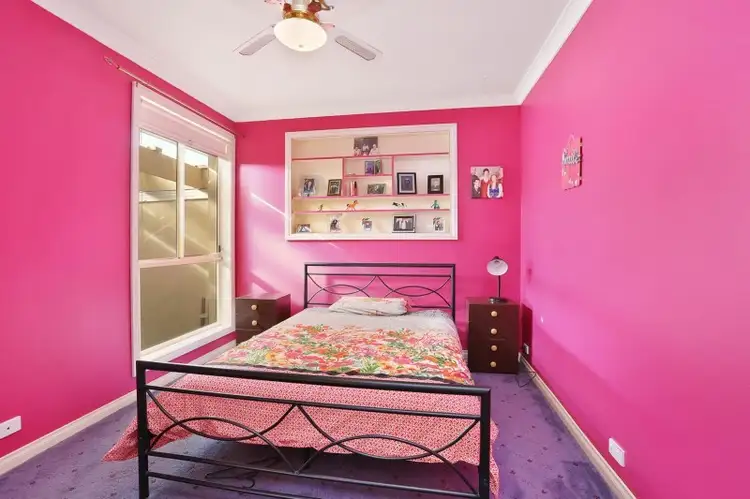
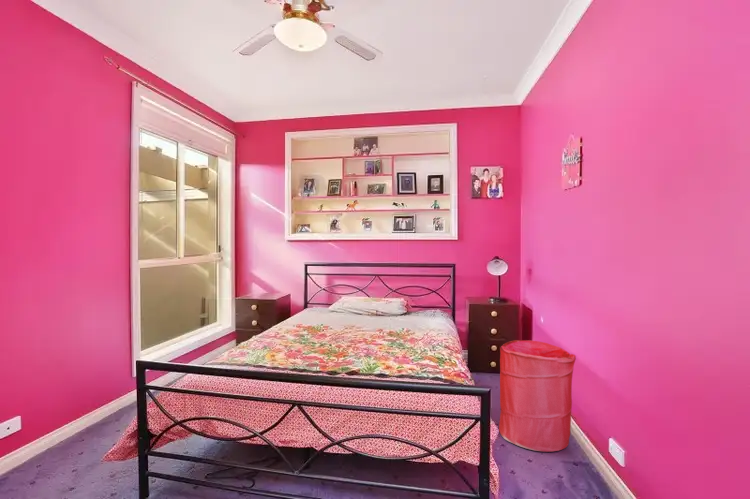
+ laundry hamper [498,339,577,453]
